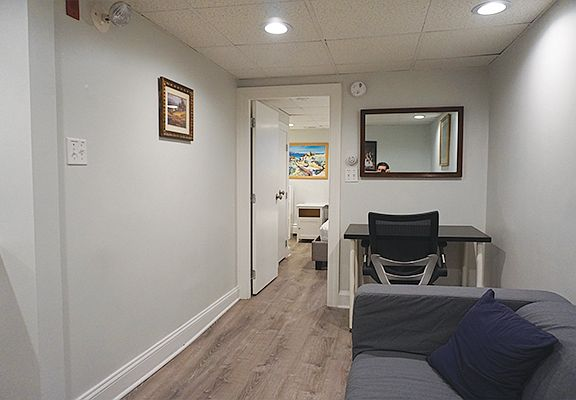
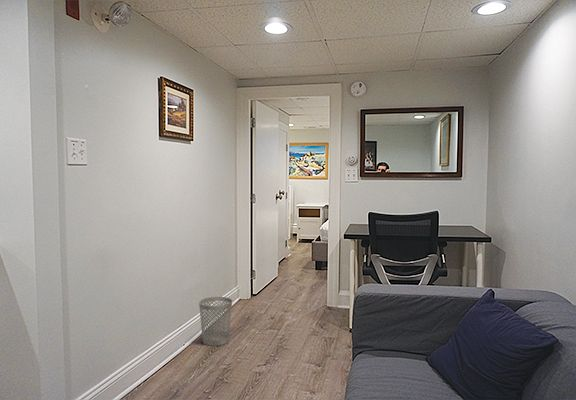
+ wastebasket [198,296,233,347]
